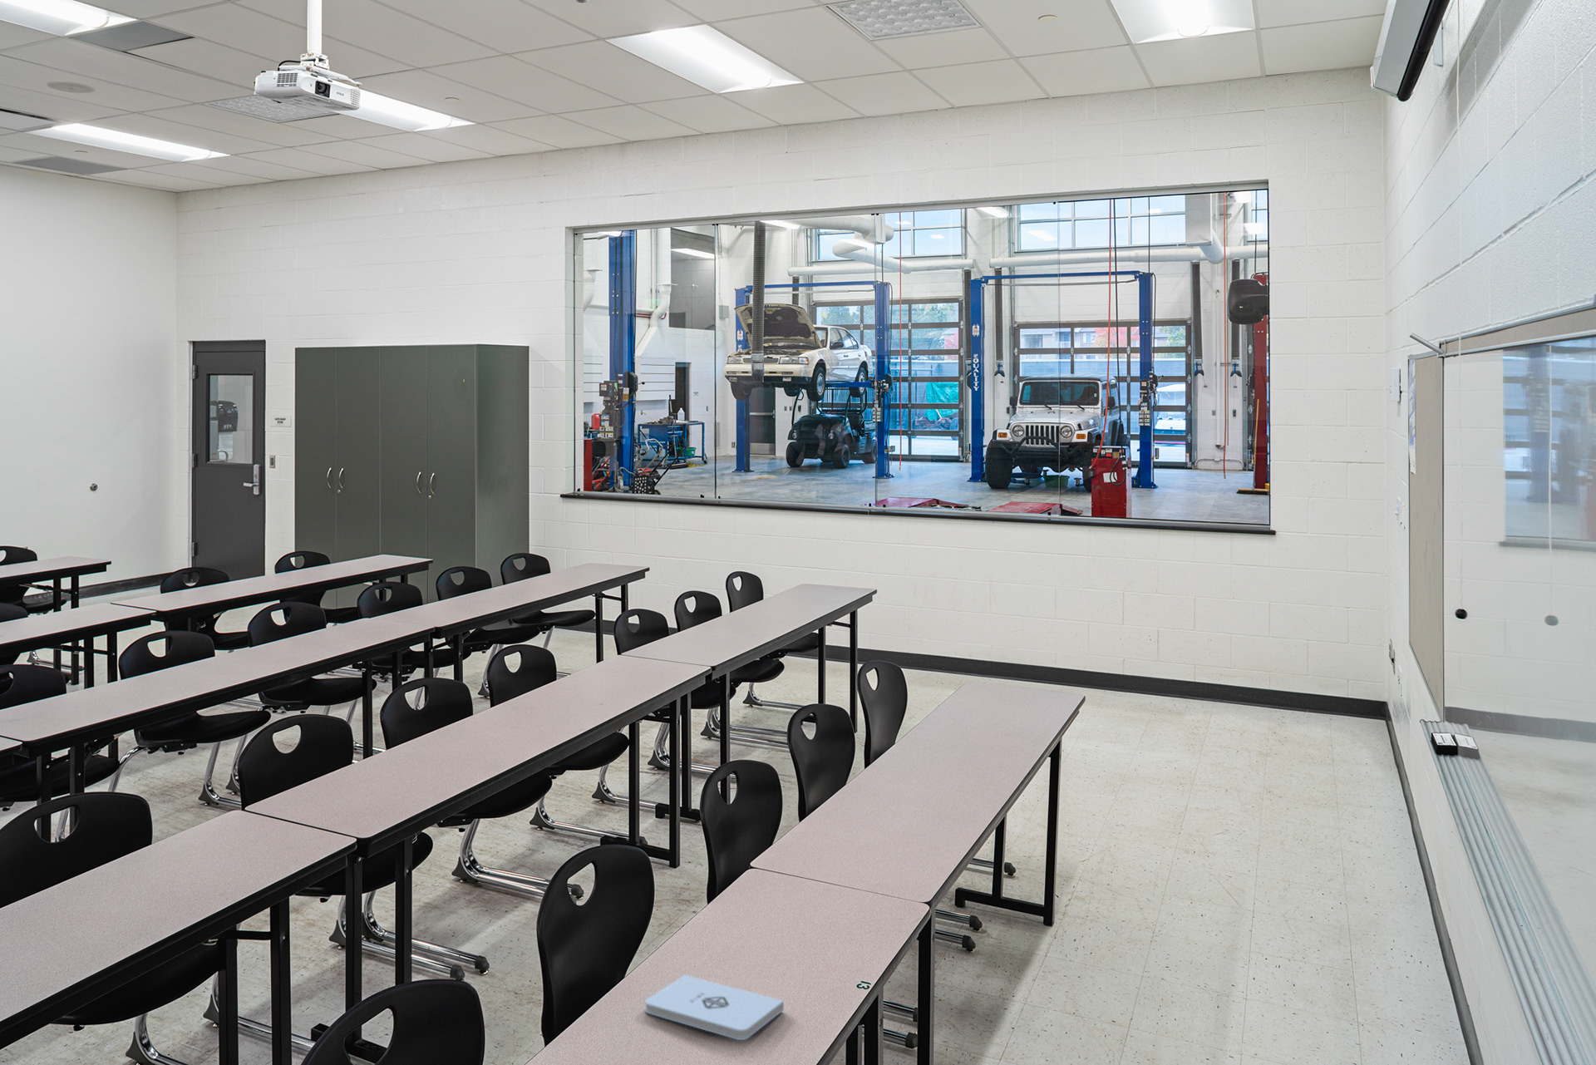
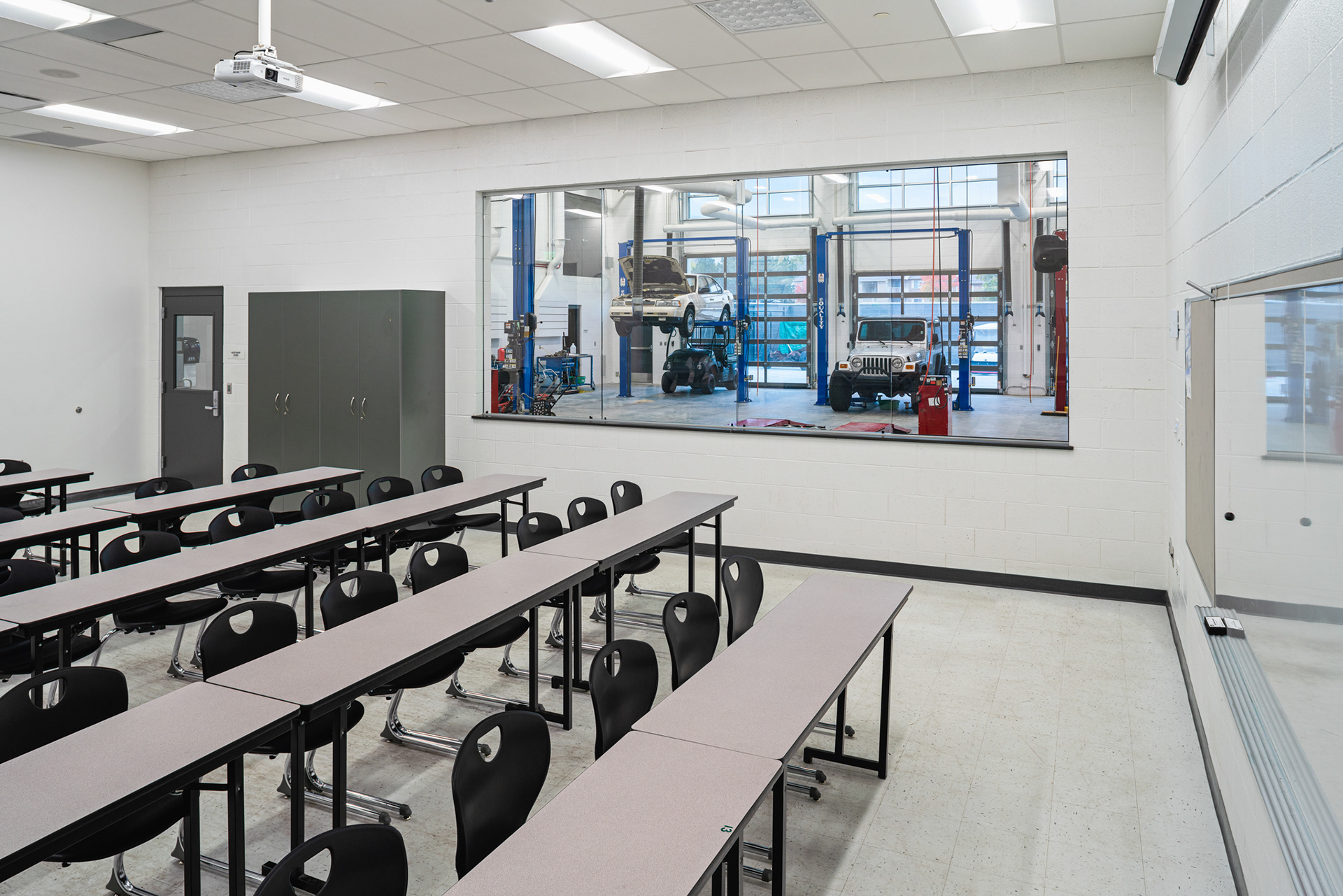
- notepad [644,973,784,1041]
